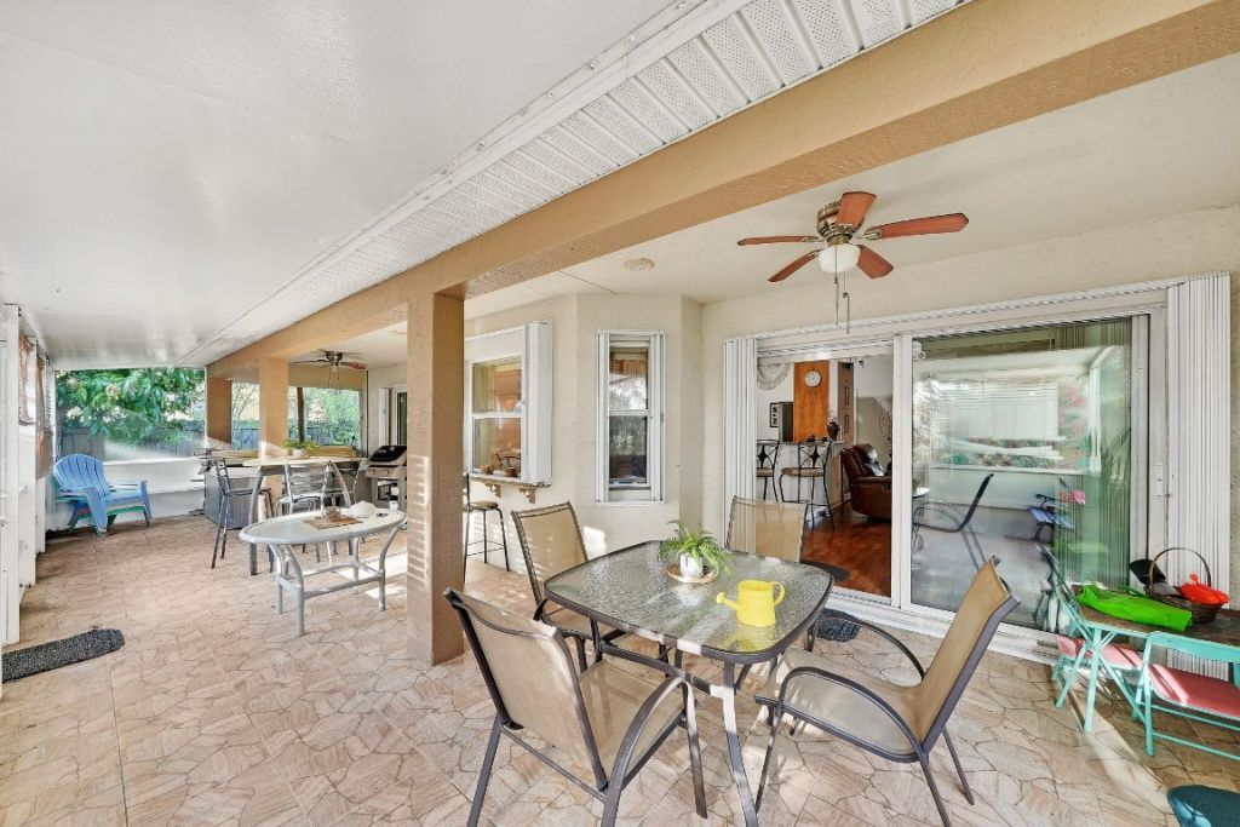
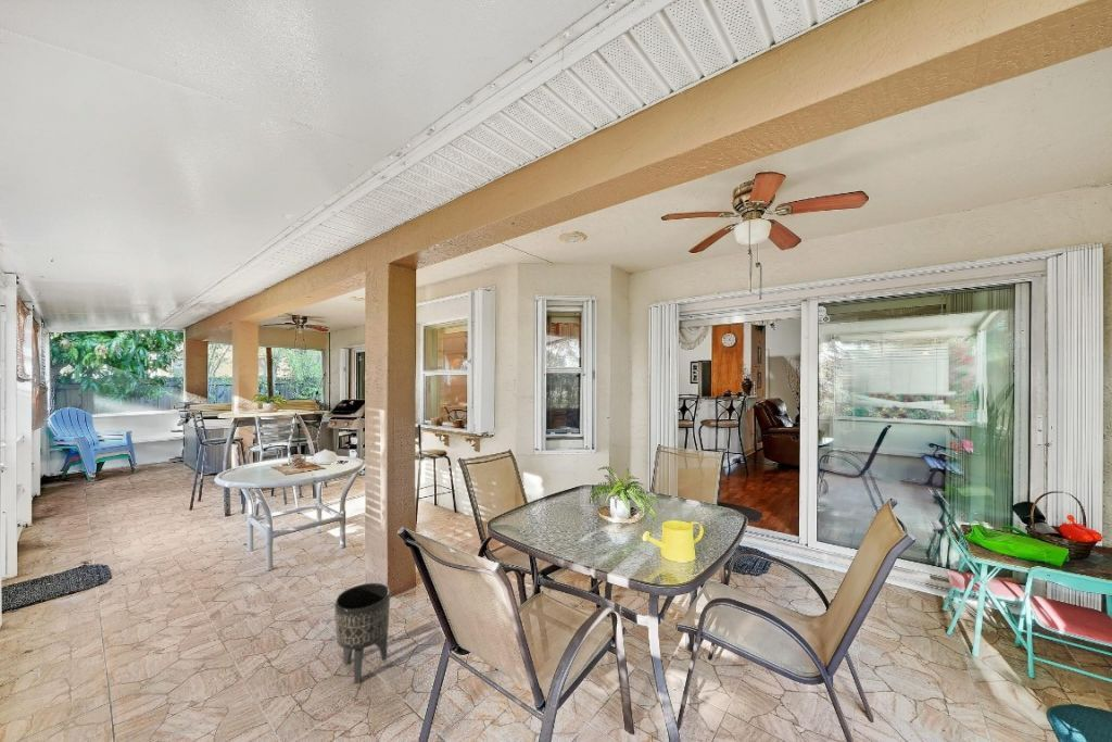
+ planter [333,582,391,684]
